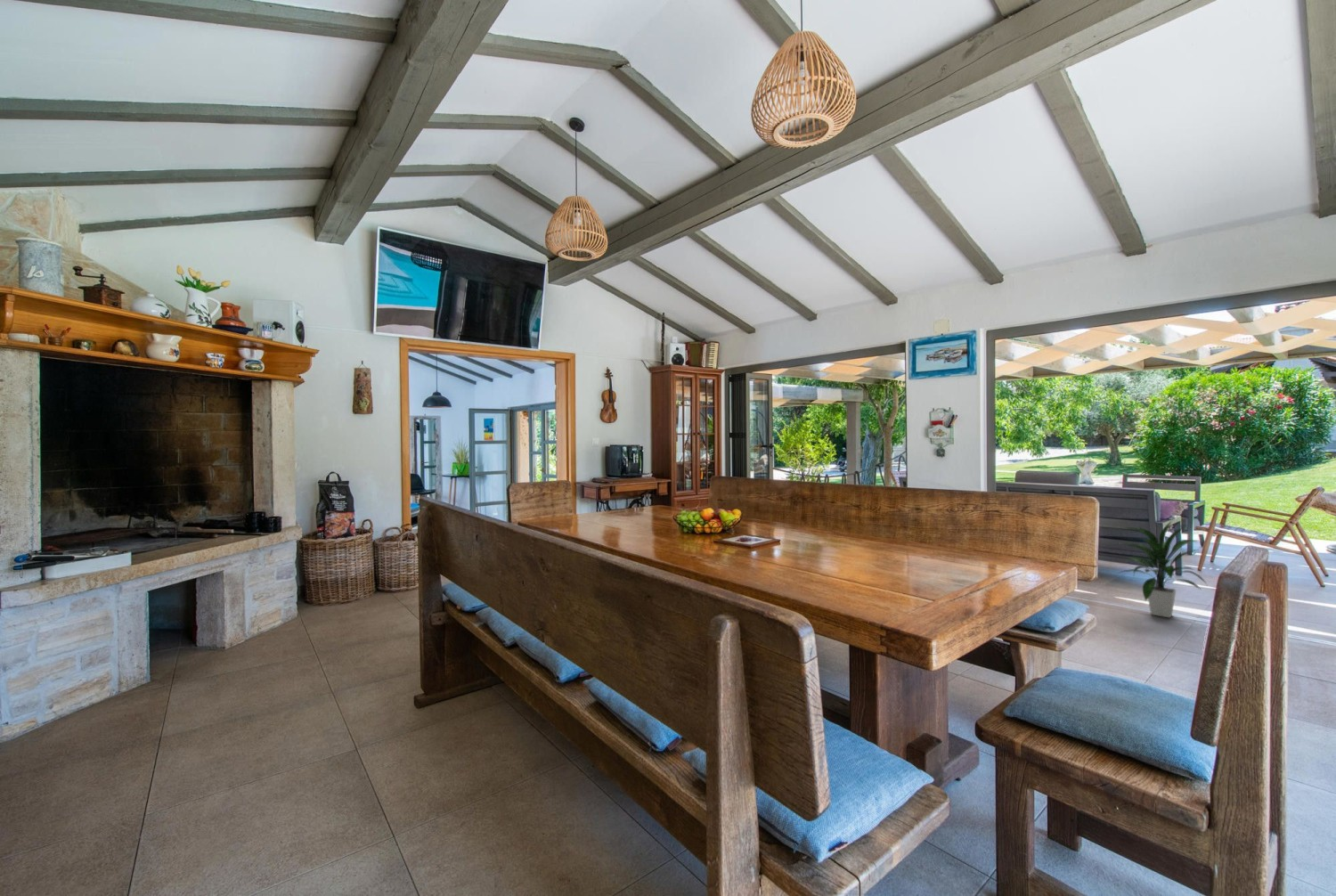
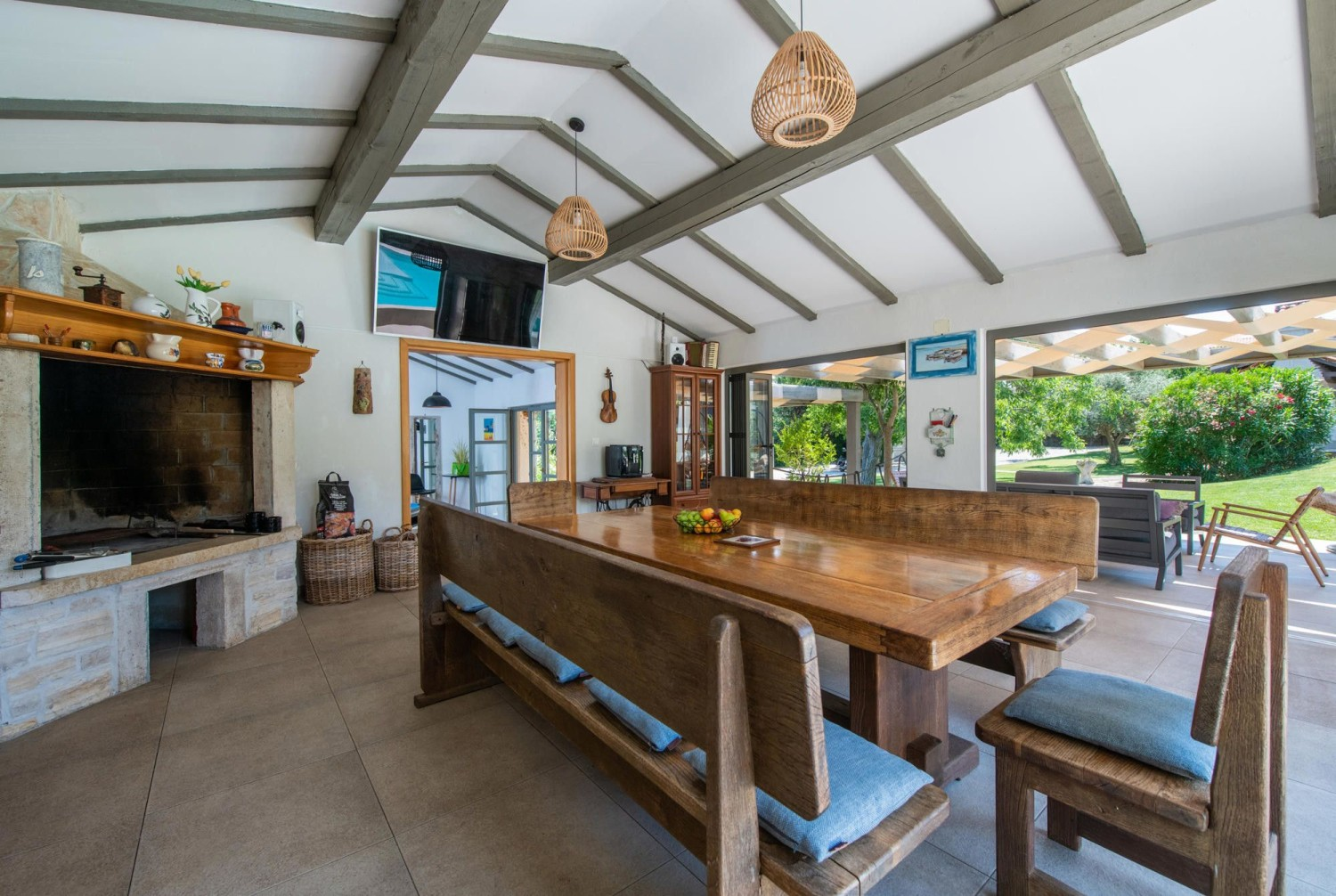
- indoor plant [1113,519,1208,618]
